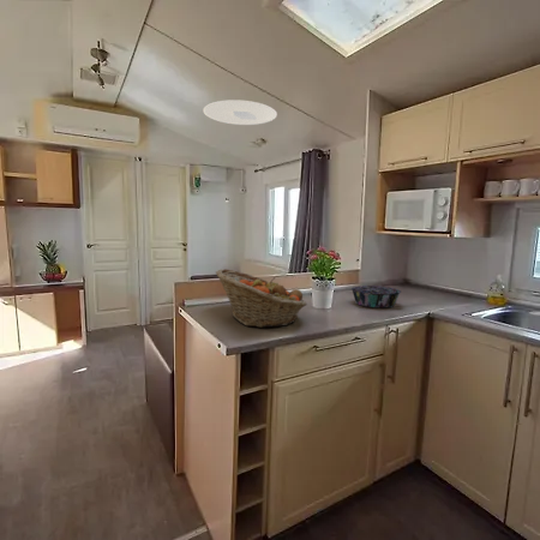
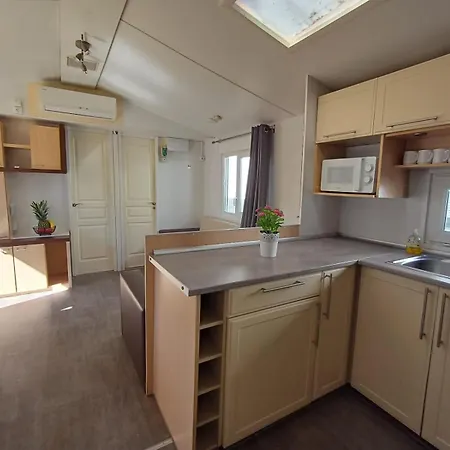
- decorative bowl [350,284,402,308]
- ceiling light [202,98,278,126]
- fruit basket [215,268,308,329]
